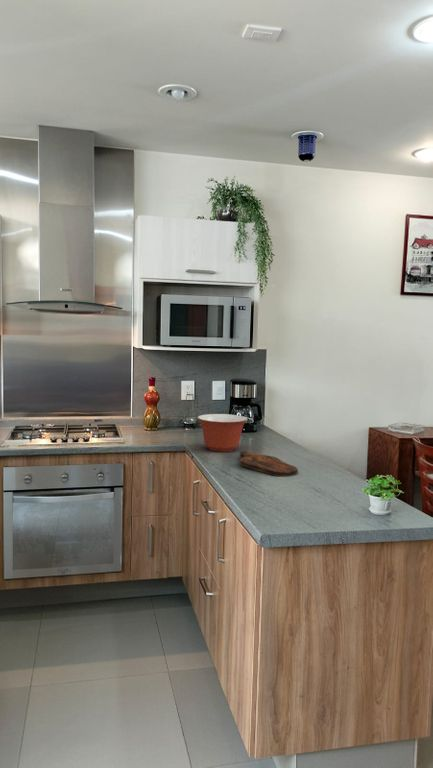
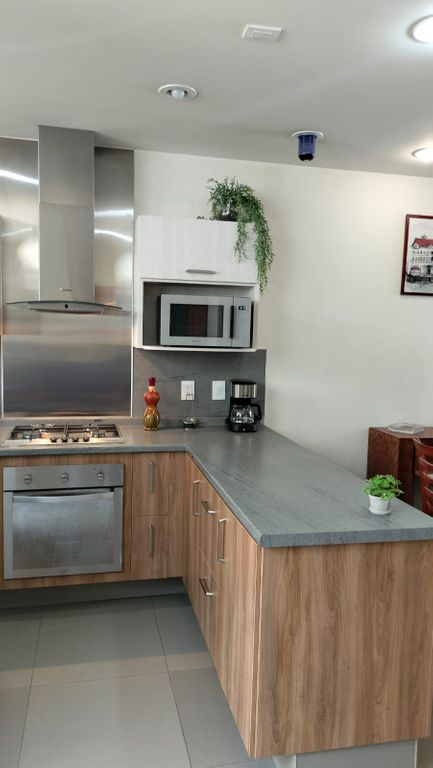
- cutting board [239,450,299,477]
- mixing bowl [197,413,248,453]
